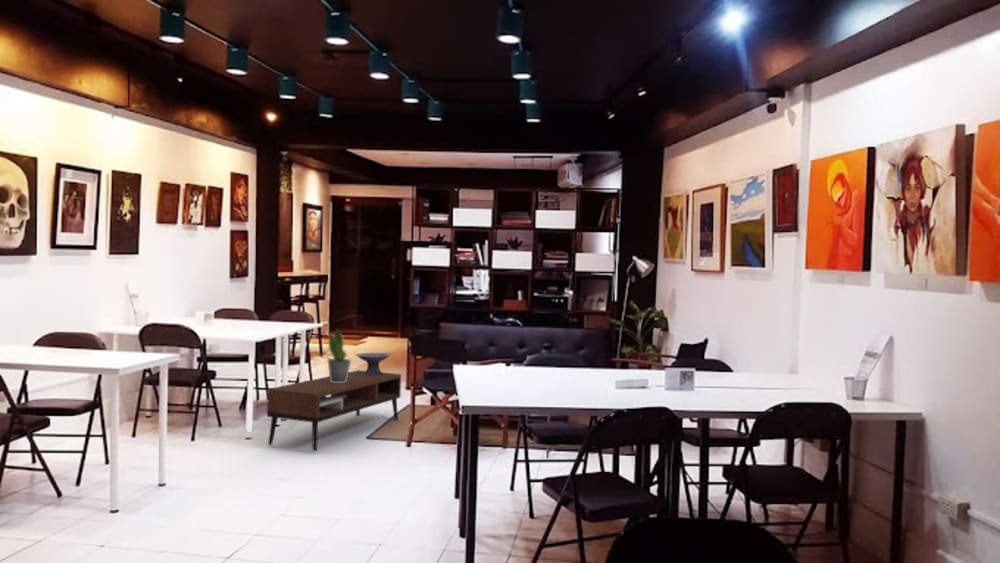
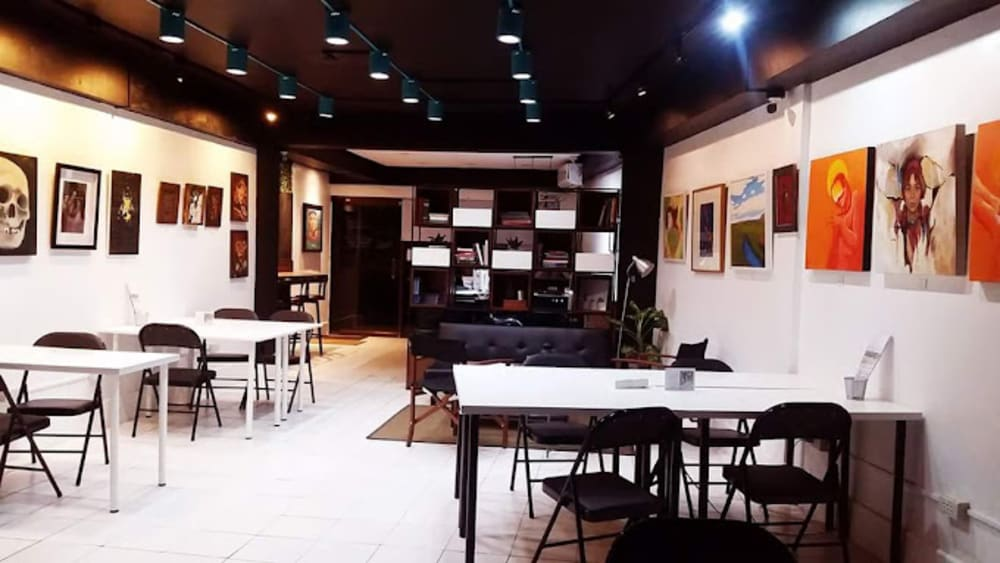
- potted plant [326,328,352,383]
- coffee table [266,369,402,452]
- decorative bowl [354,352,392,375]
